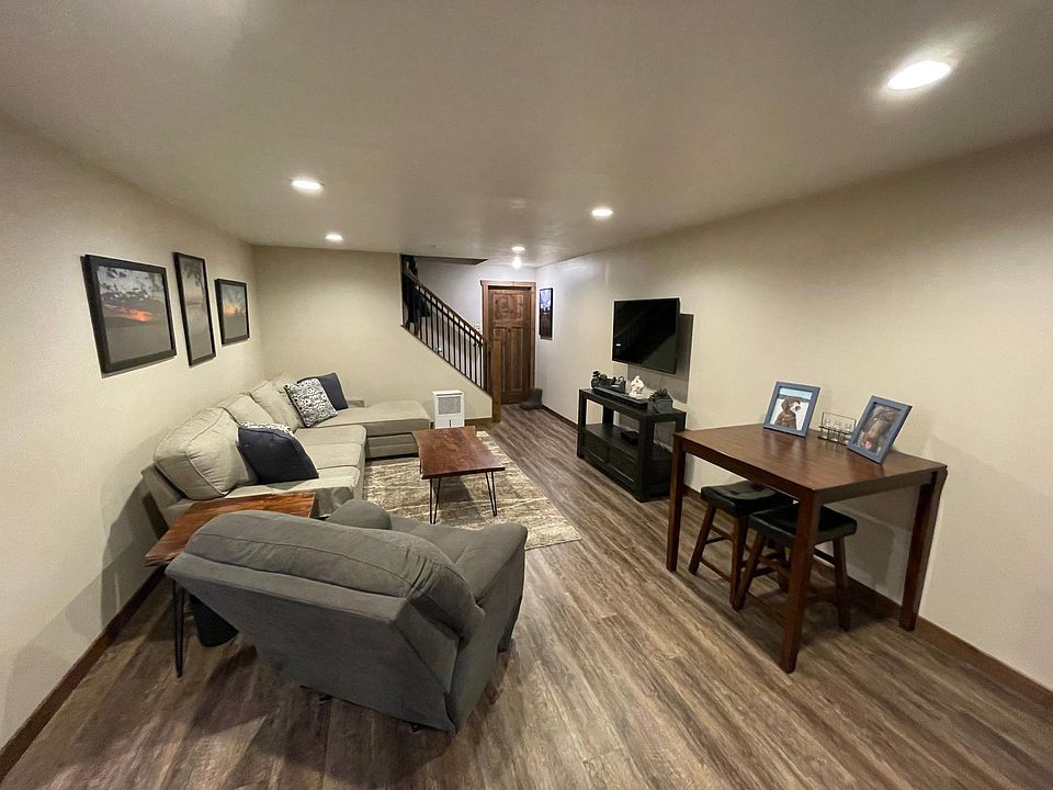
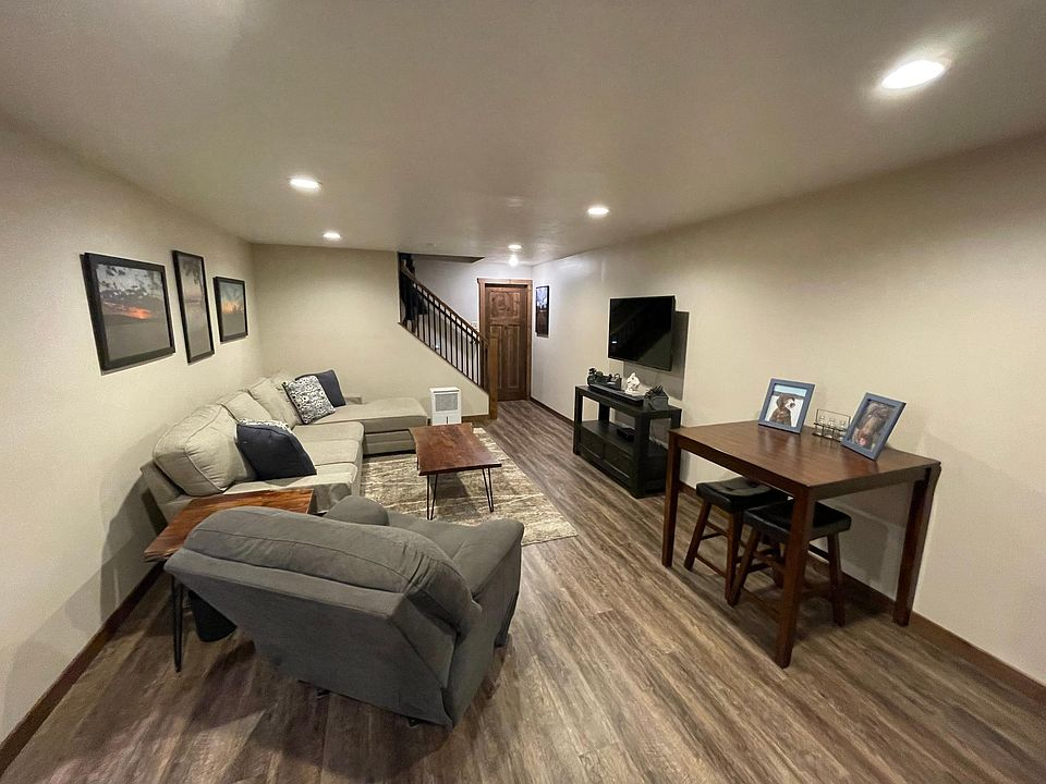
- boots [519,387,544,410]
